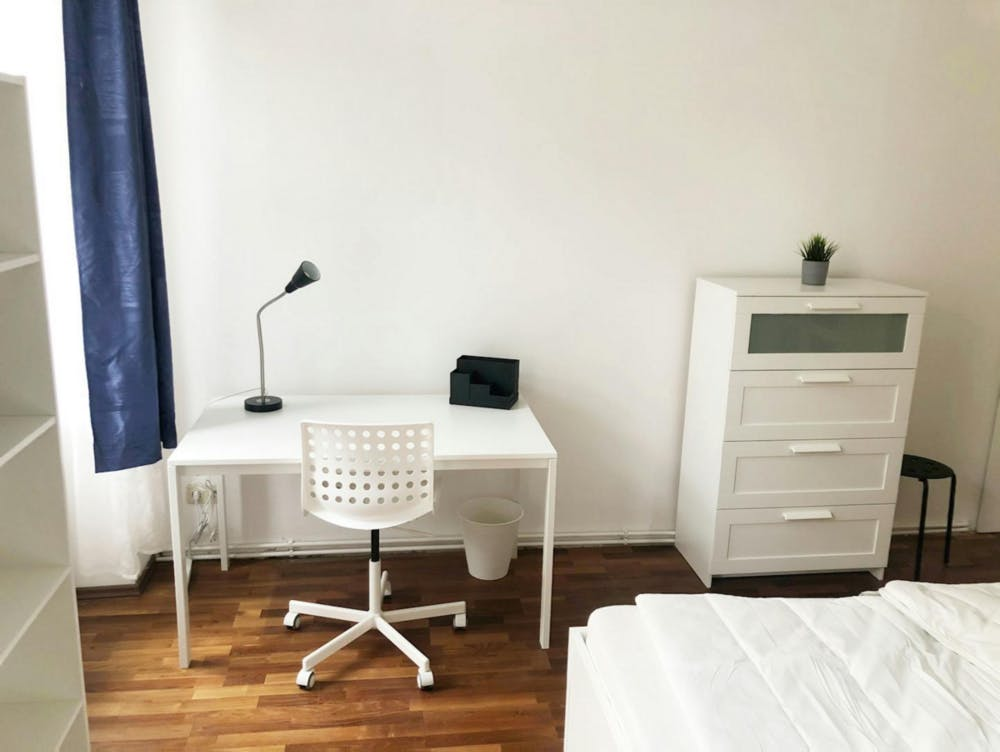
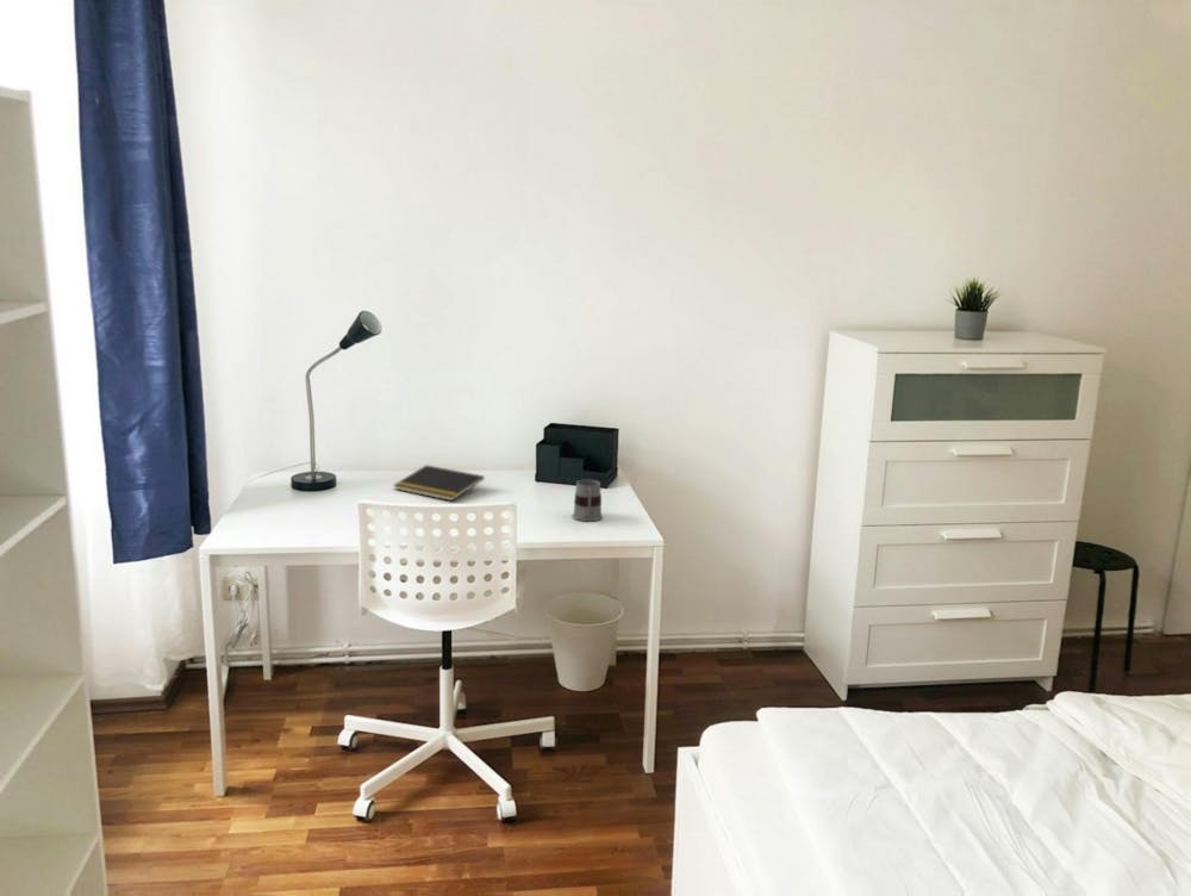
+ notepad [393,463,485,502]
+ mug [570,479,604,522]
